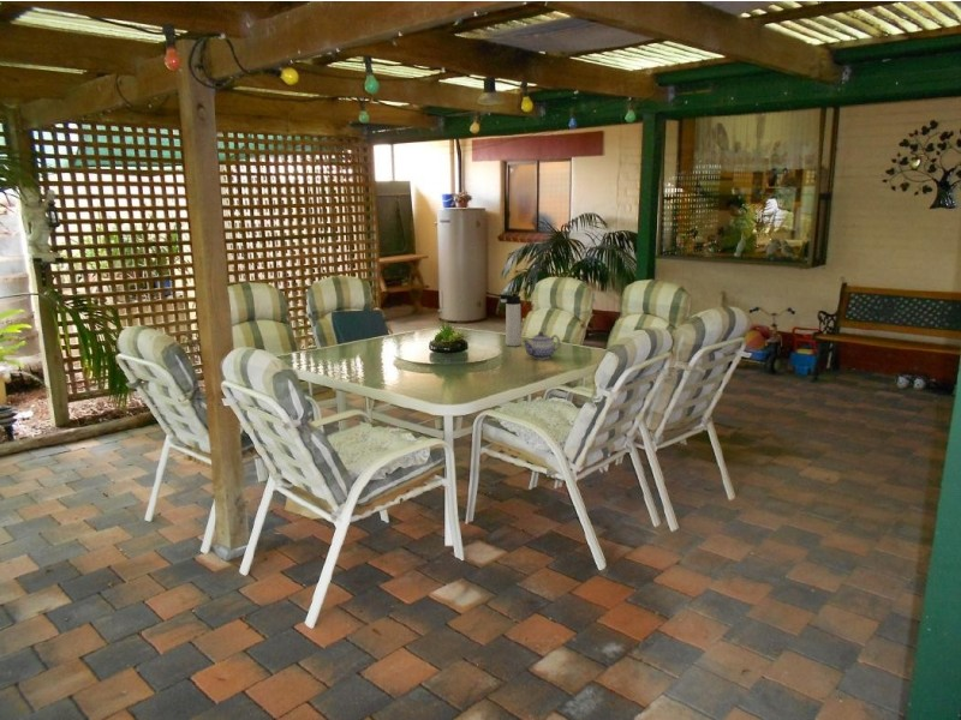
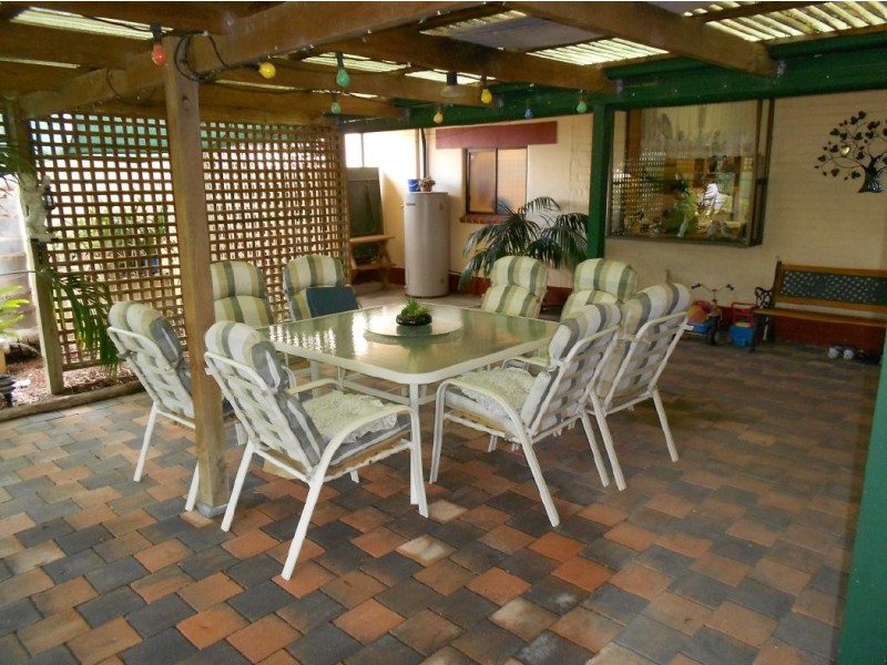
- thermos bottle [497,293,523,348]
- teapot [521,330,561,360]
